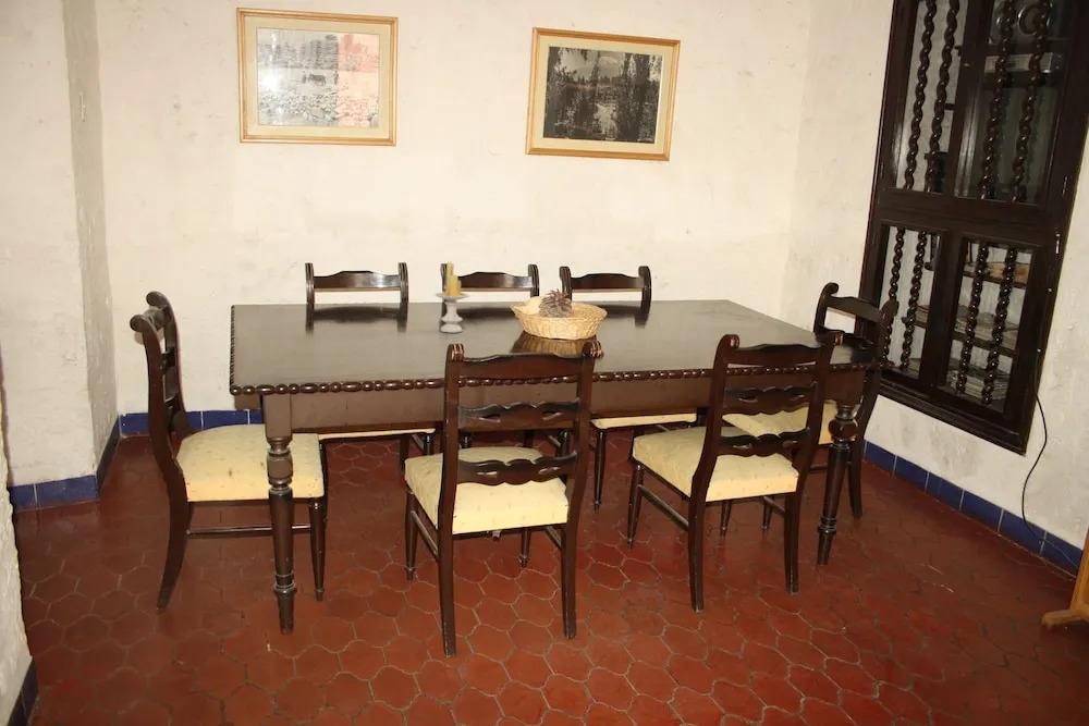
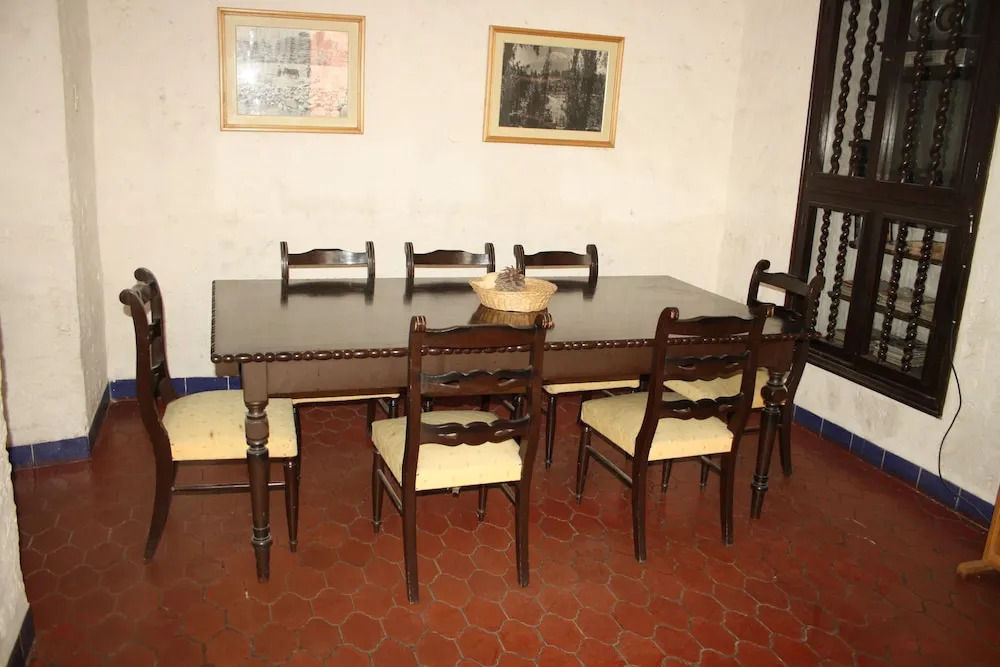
- candle [433,261,470,333]
